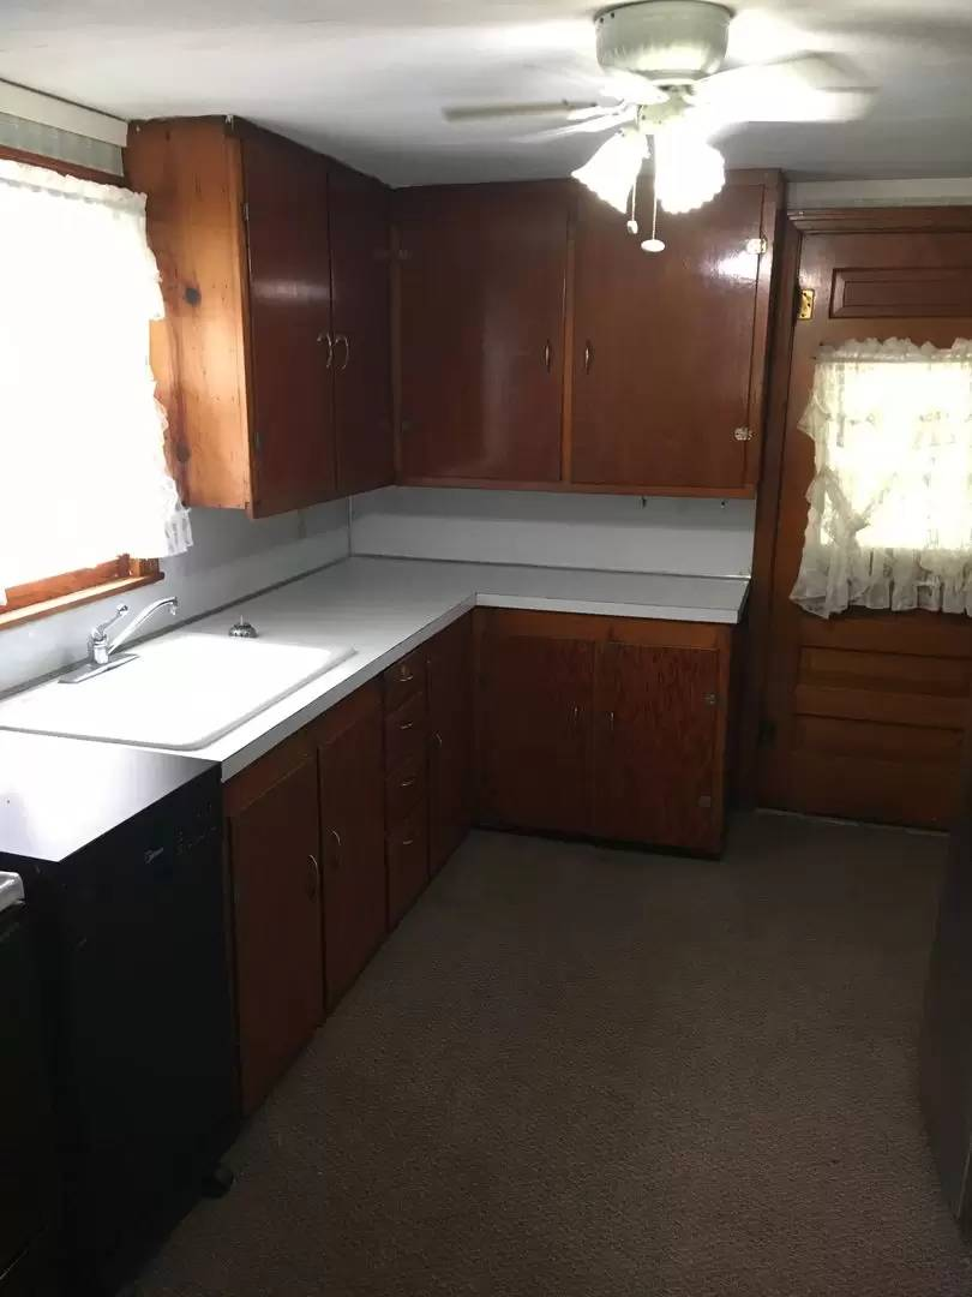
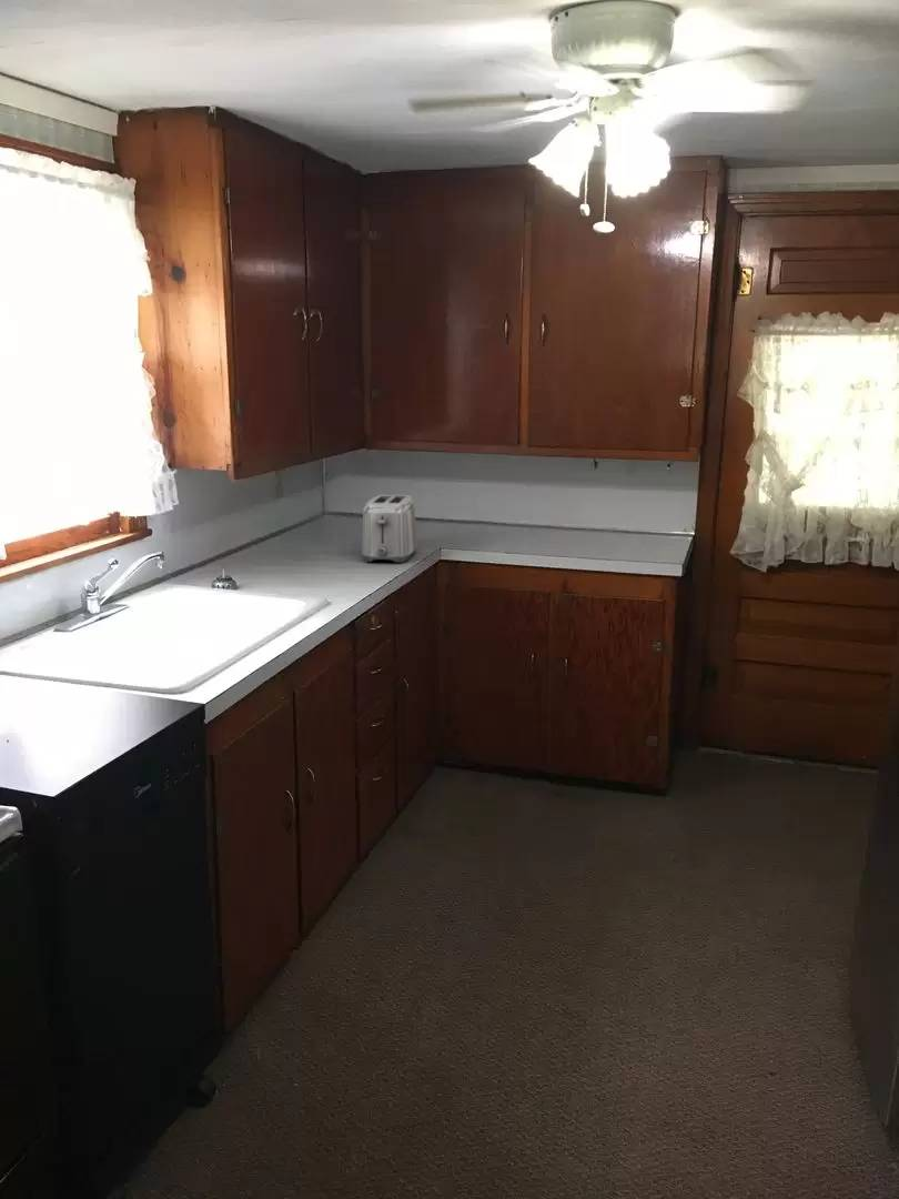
+ toaster [361,494,418,564]
